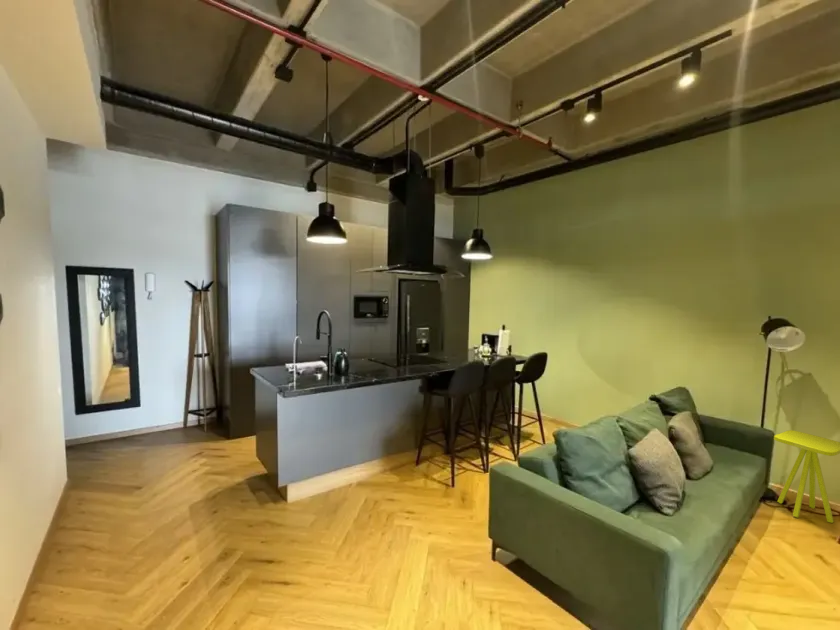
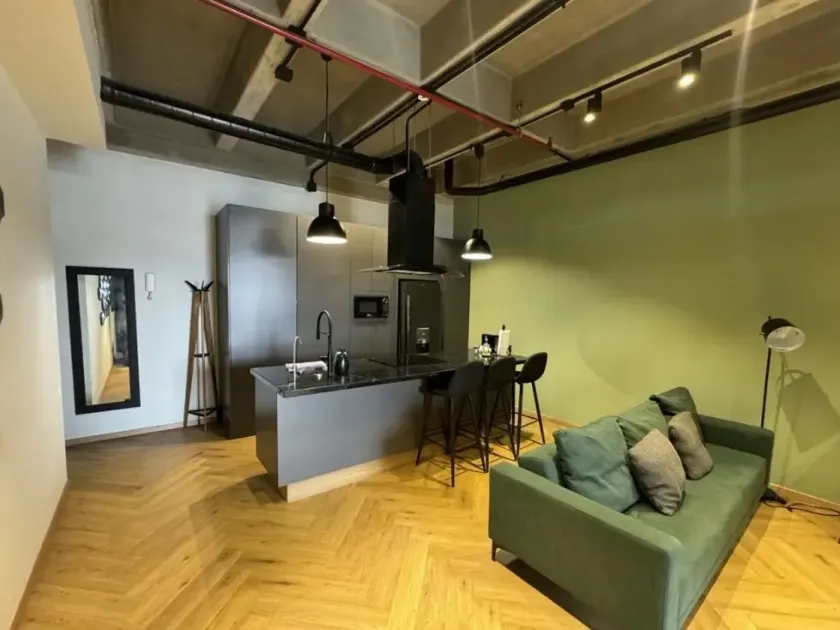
- side table [773,429,840,524]
